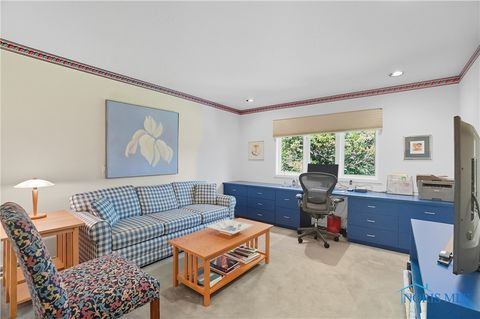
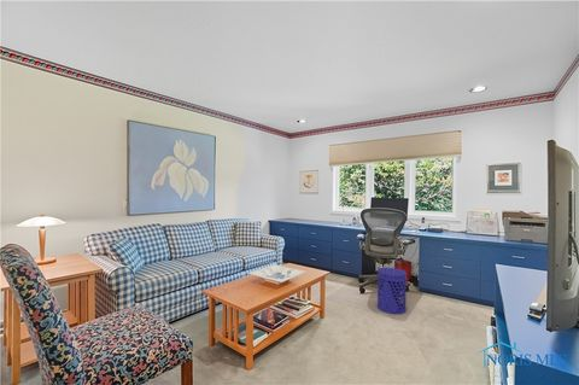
+ waste bin [376,267,408,315]
